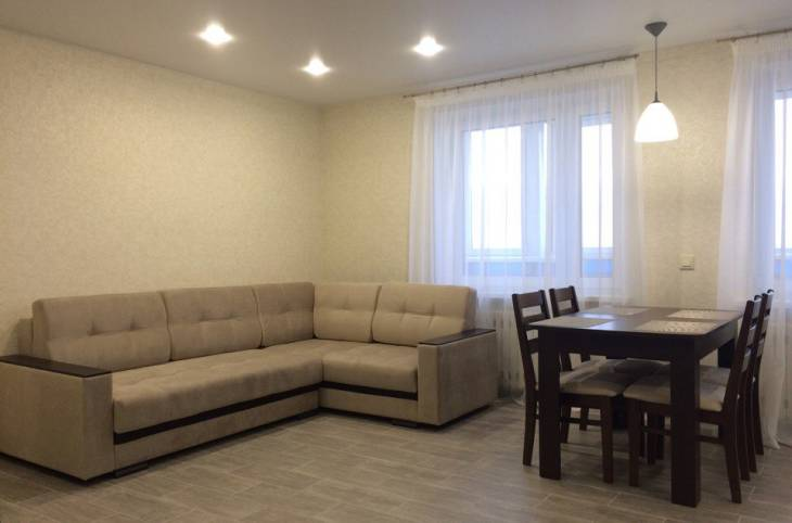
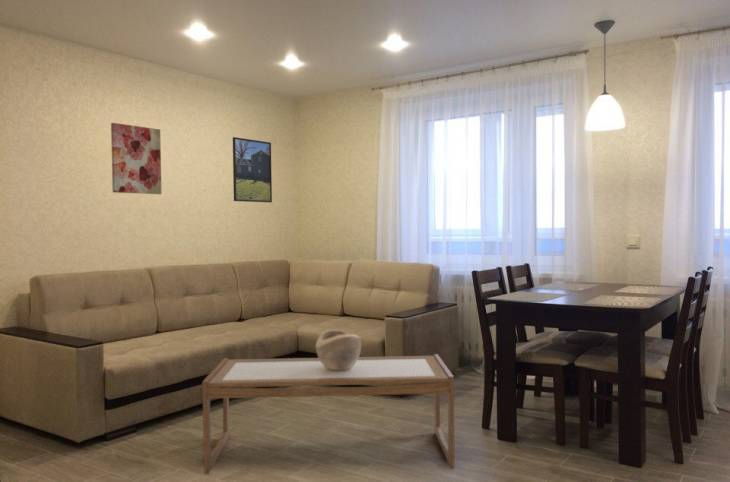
+ wall art [110,122,163,195]
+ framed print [232,136,273,203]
+ decorative bowl [315,329,362,370]
+ coffee table [201,353,456,475]
